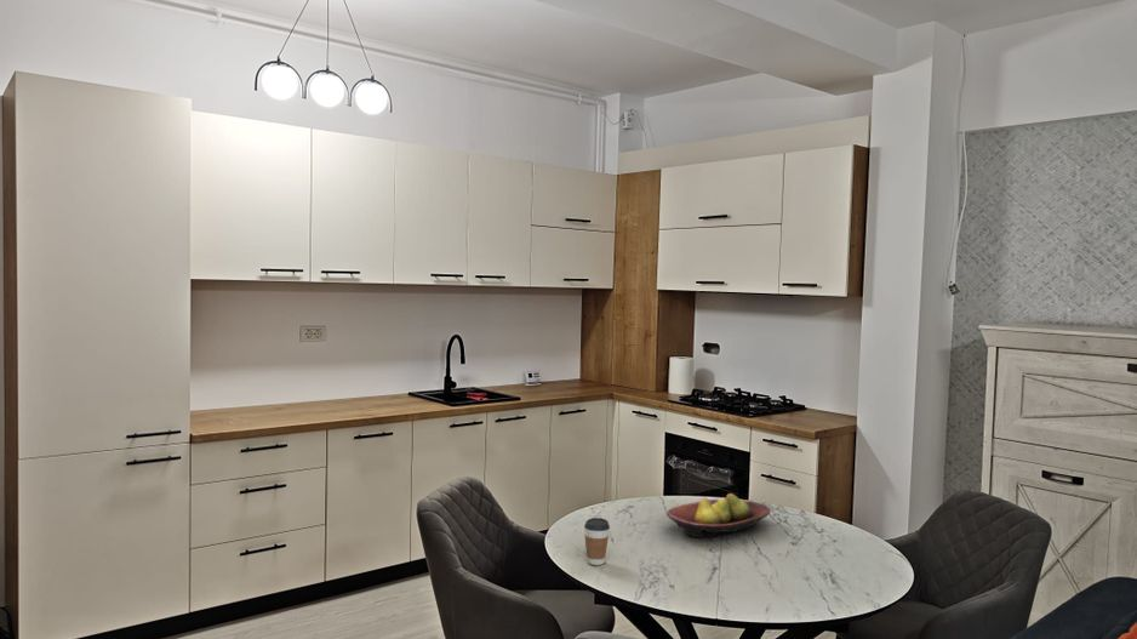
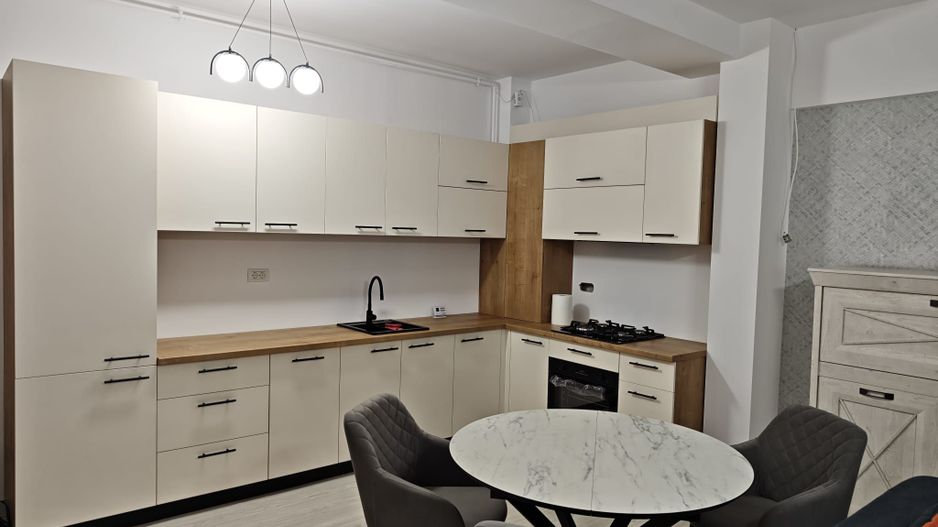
- fruit bowl [665,492,772,538]
- coffee cup [583,517,611,566]
